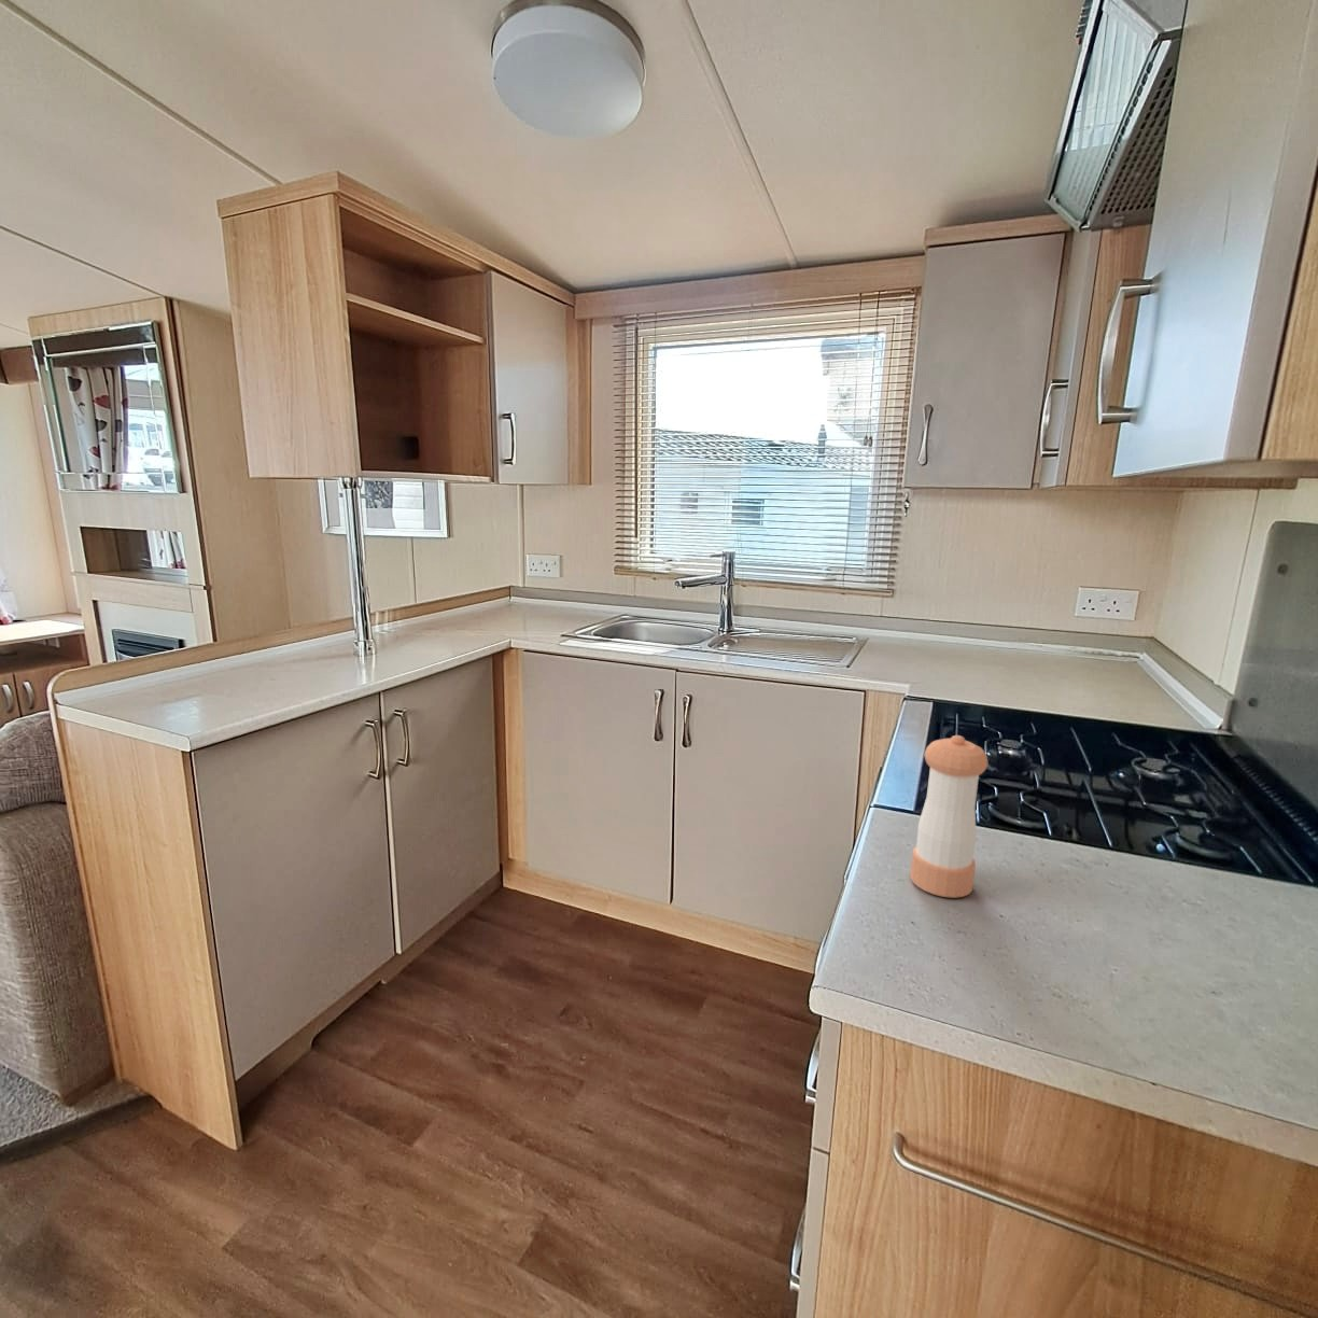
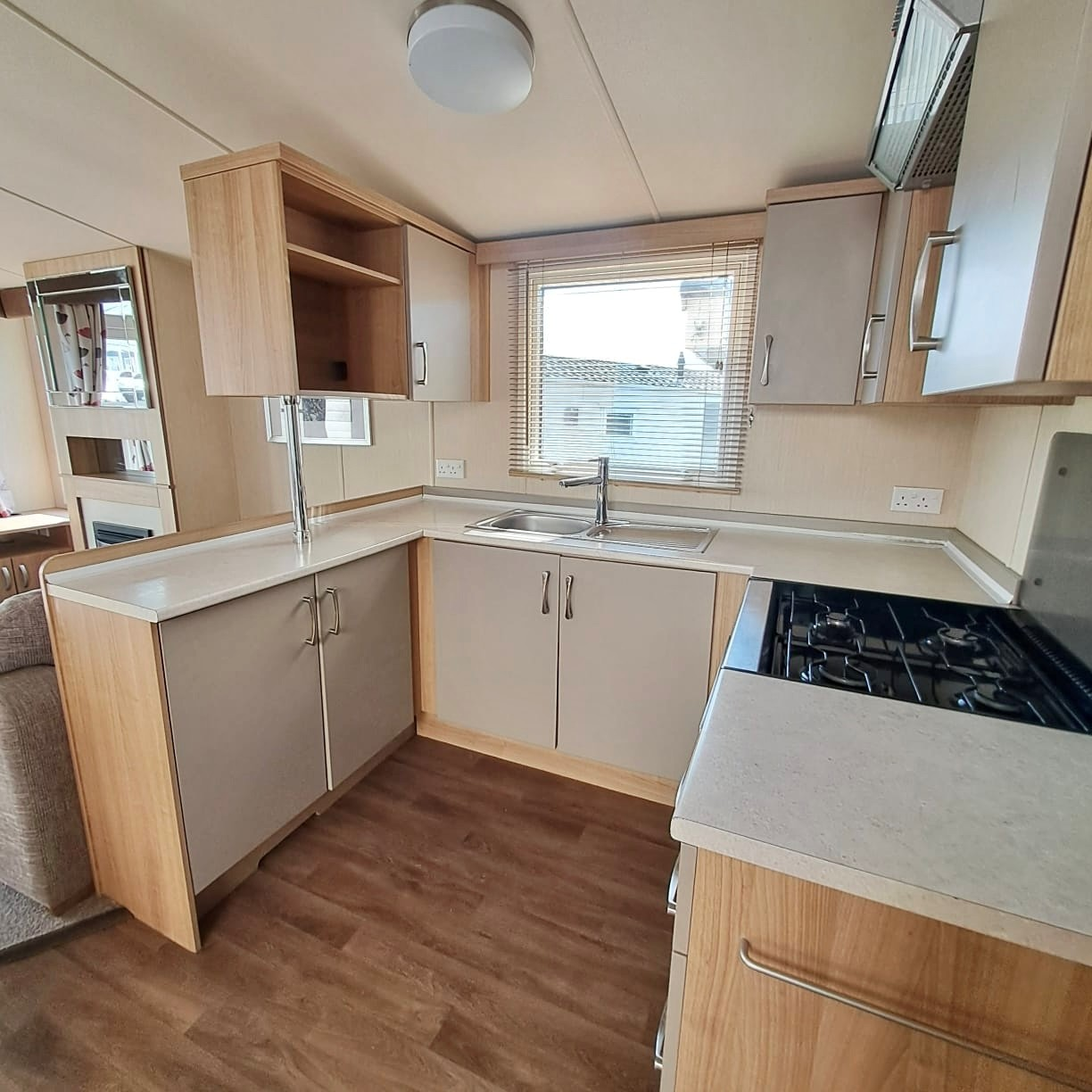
- pepper shaker [909,734,988,899]
